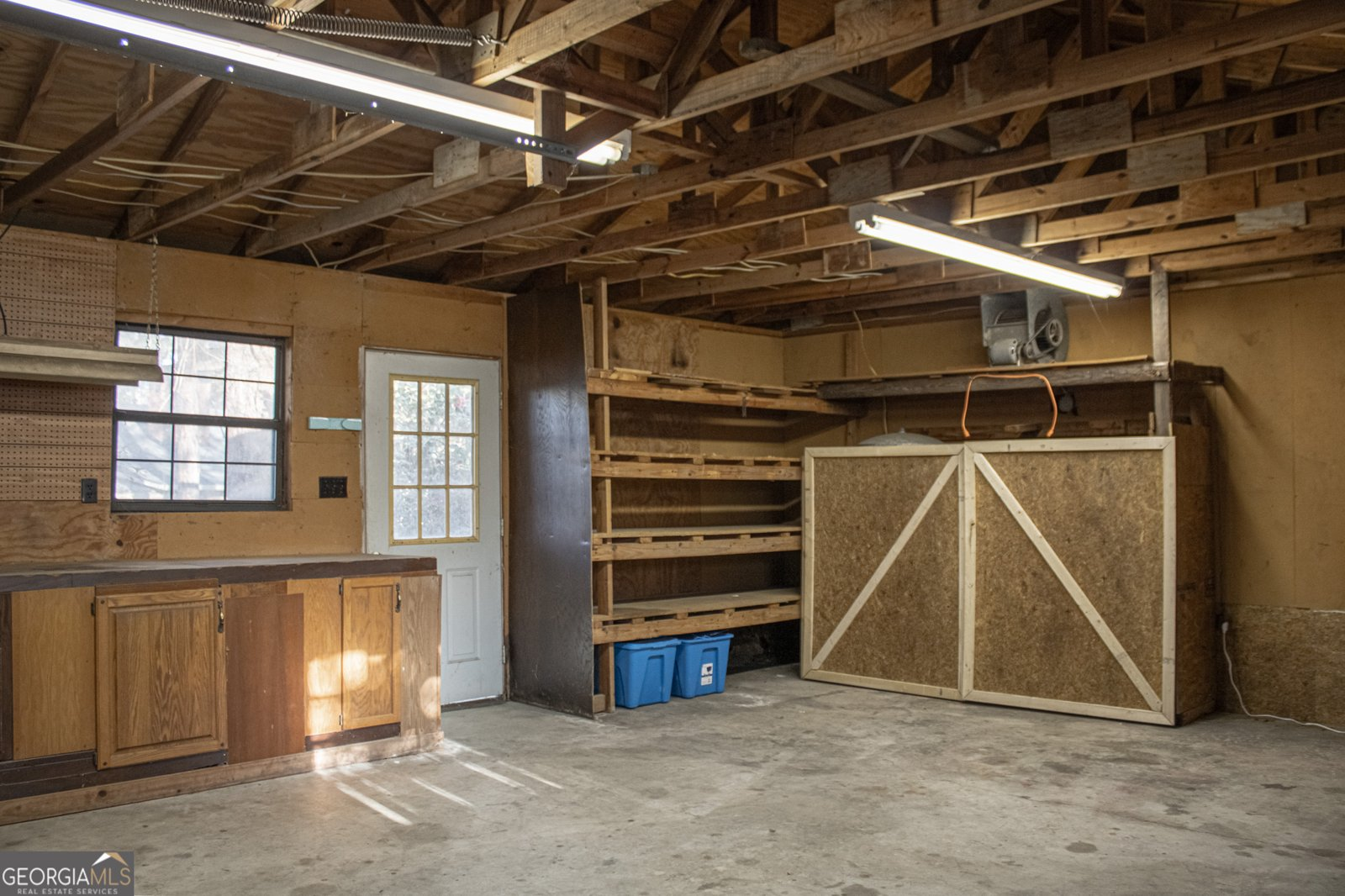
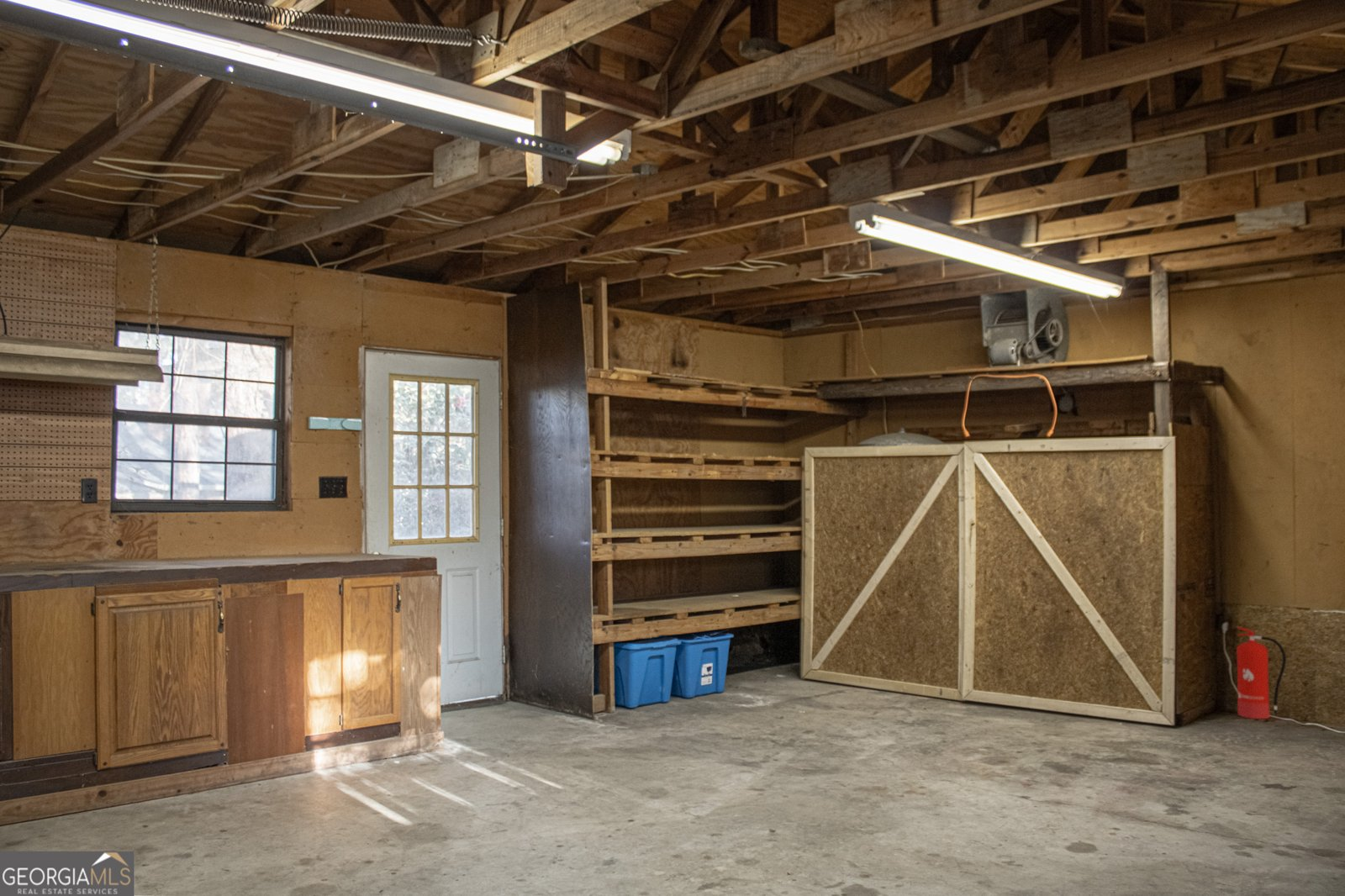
+ fire extinguisher [1236,626,1287,719]
